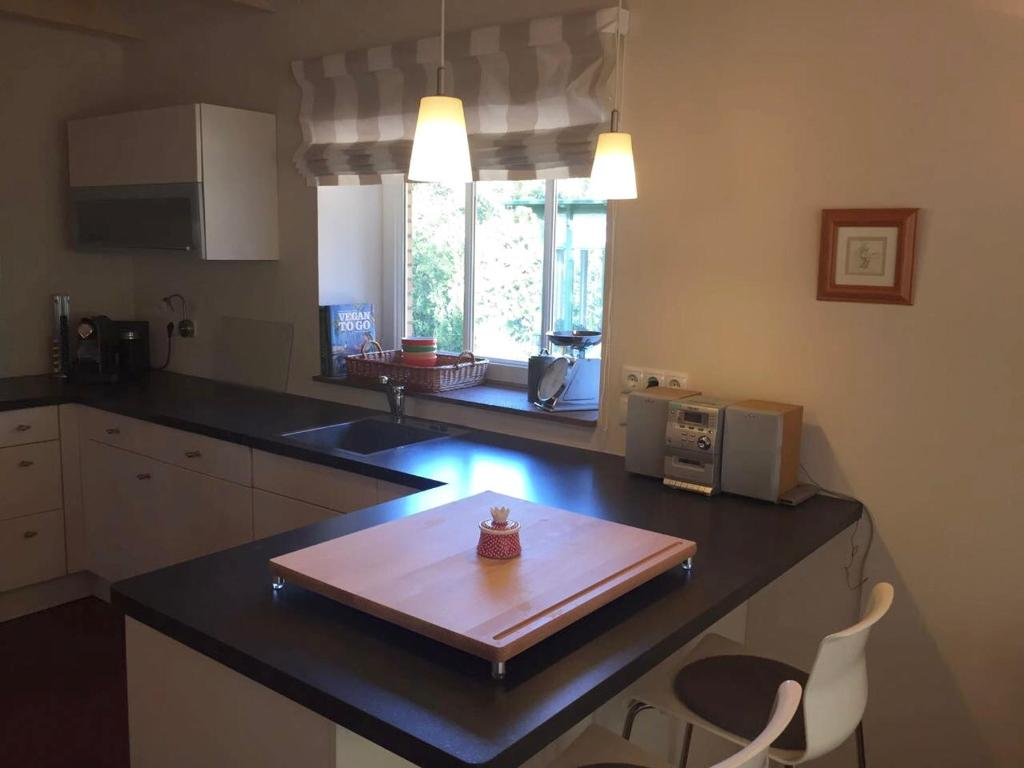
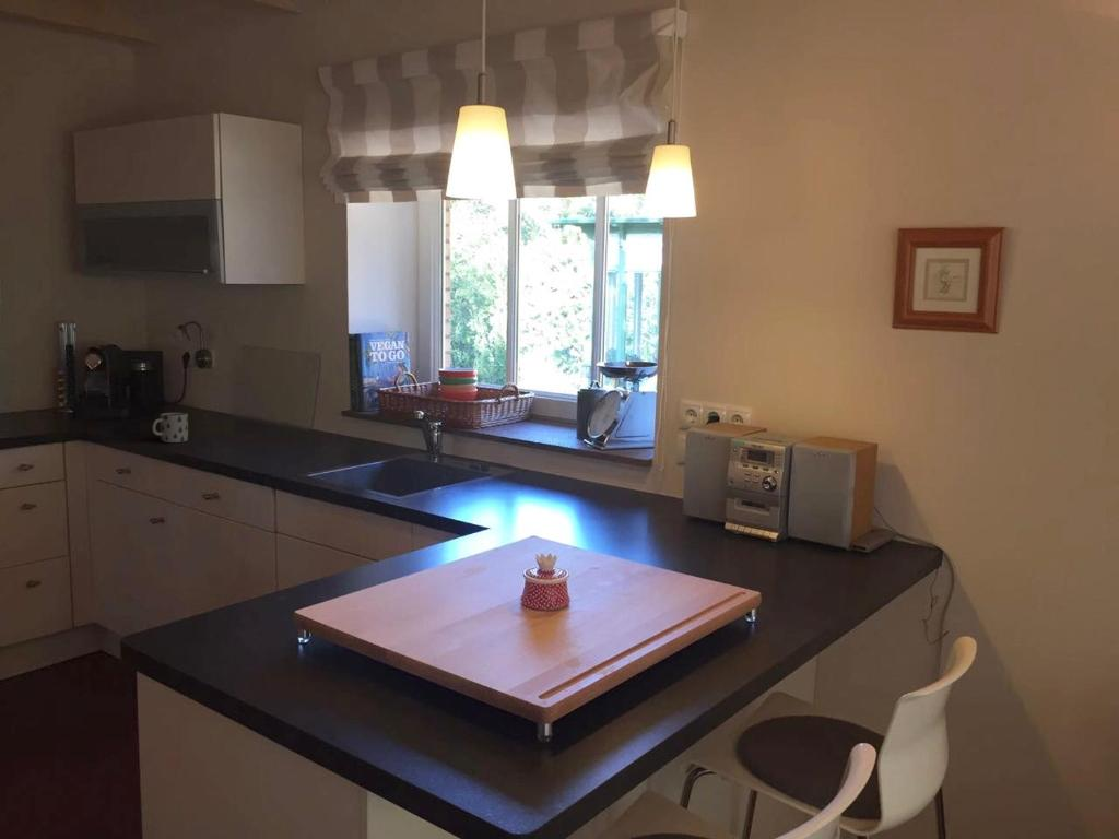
+ mug [151,412,189,444]
